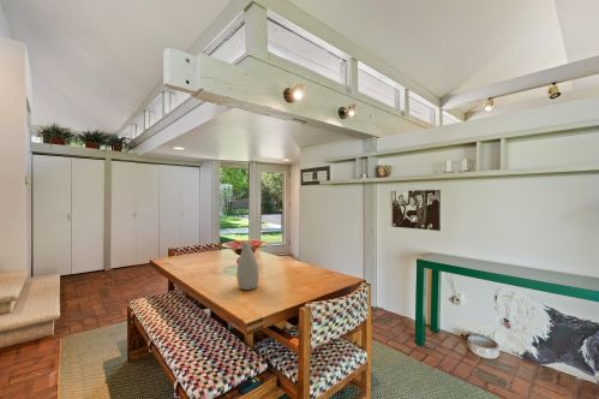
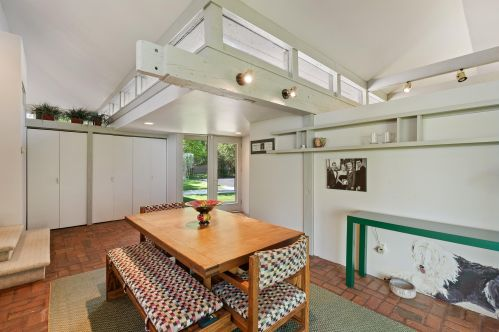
- vase [235,239,259,291]
